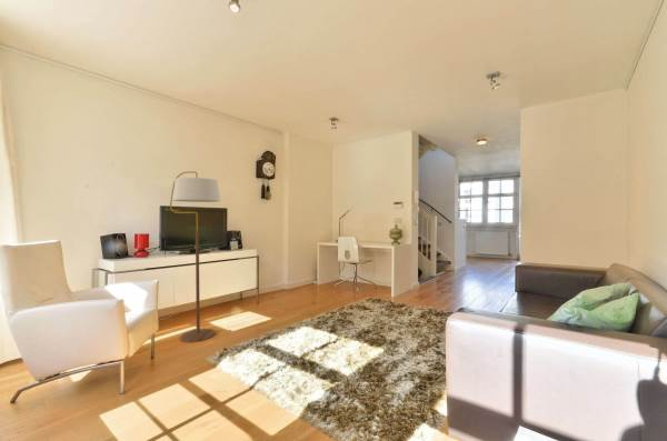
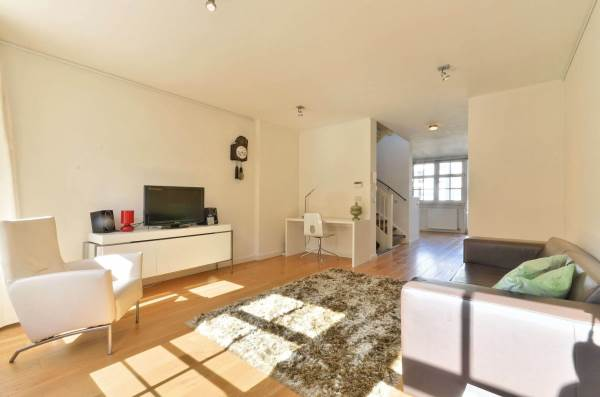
- floor lamp [169,170,221,343]
